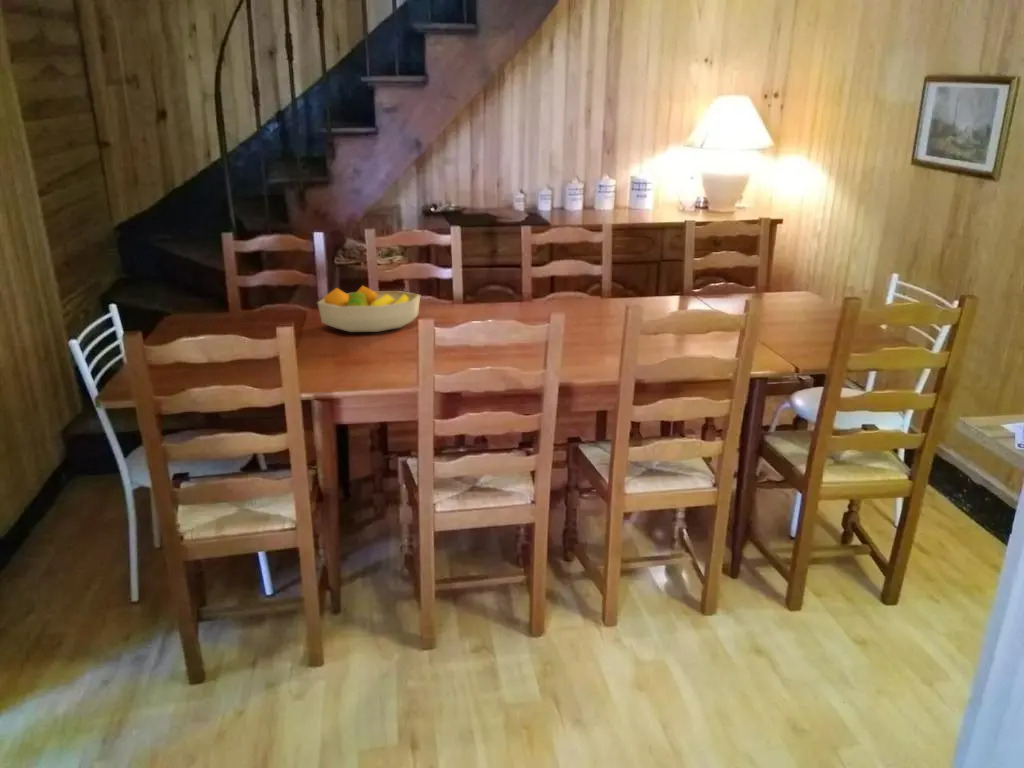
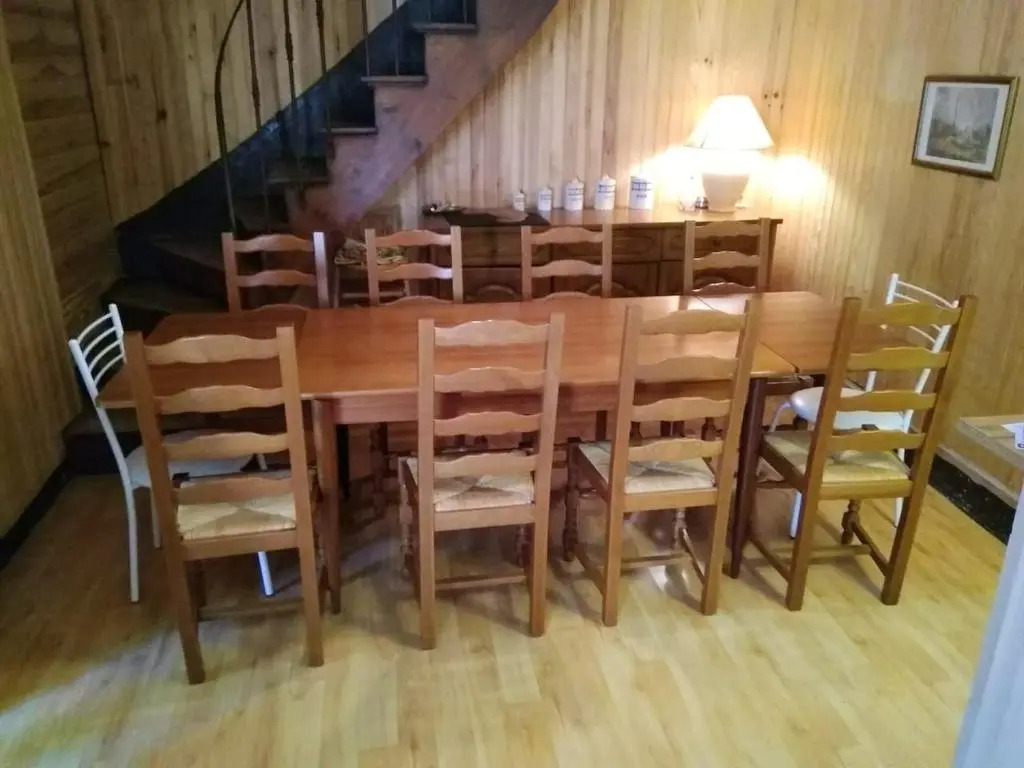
- fruit bowl [316,285,421,333]
